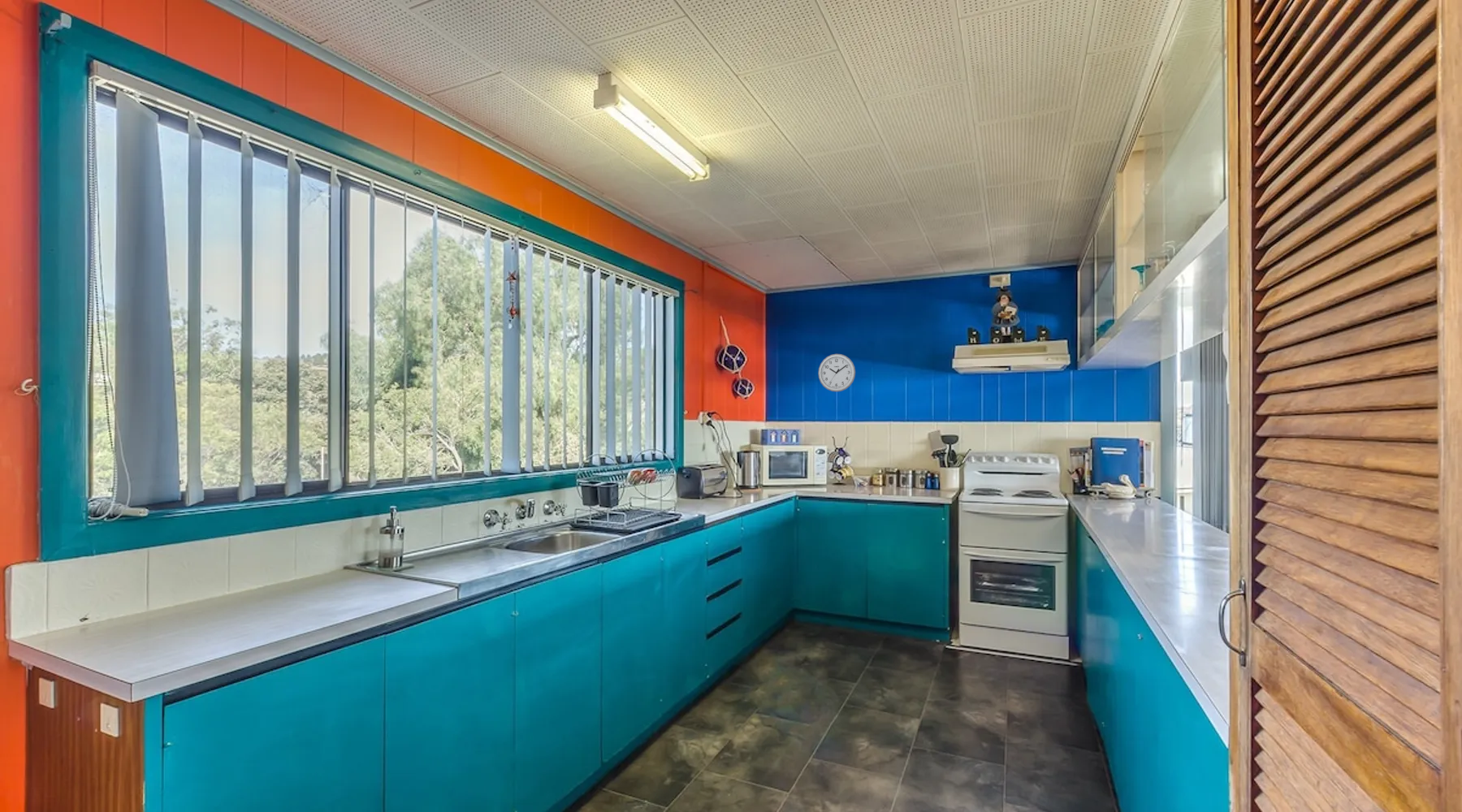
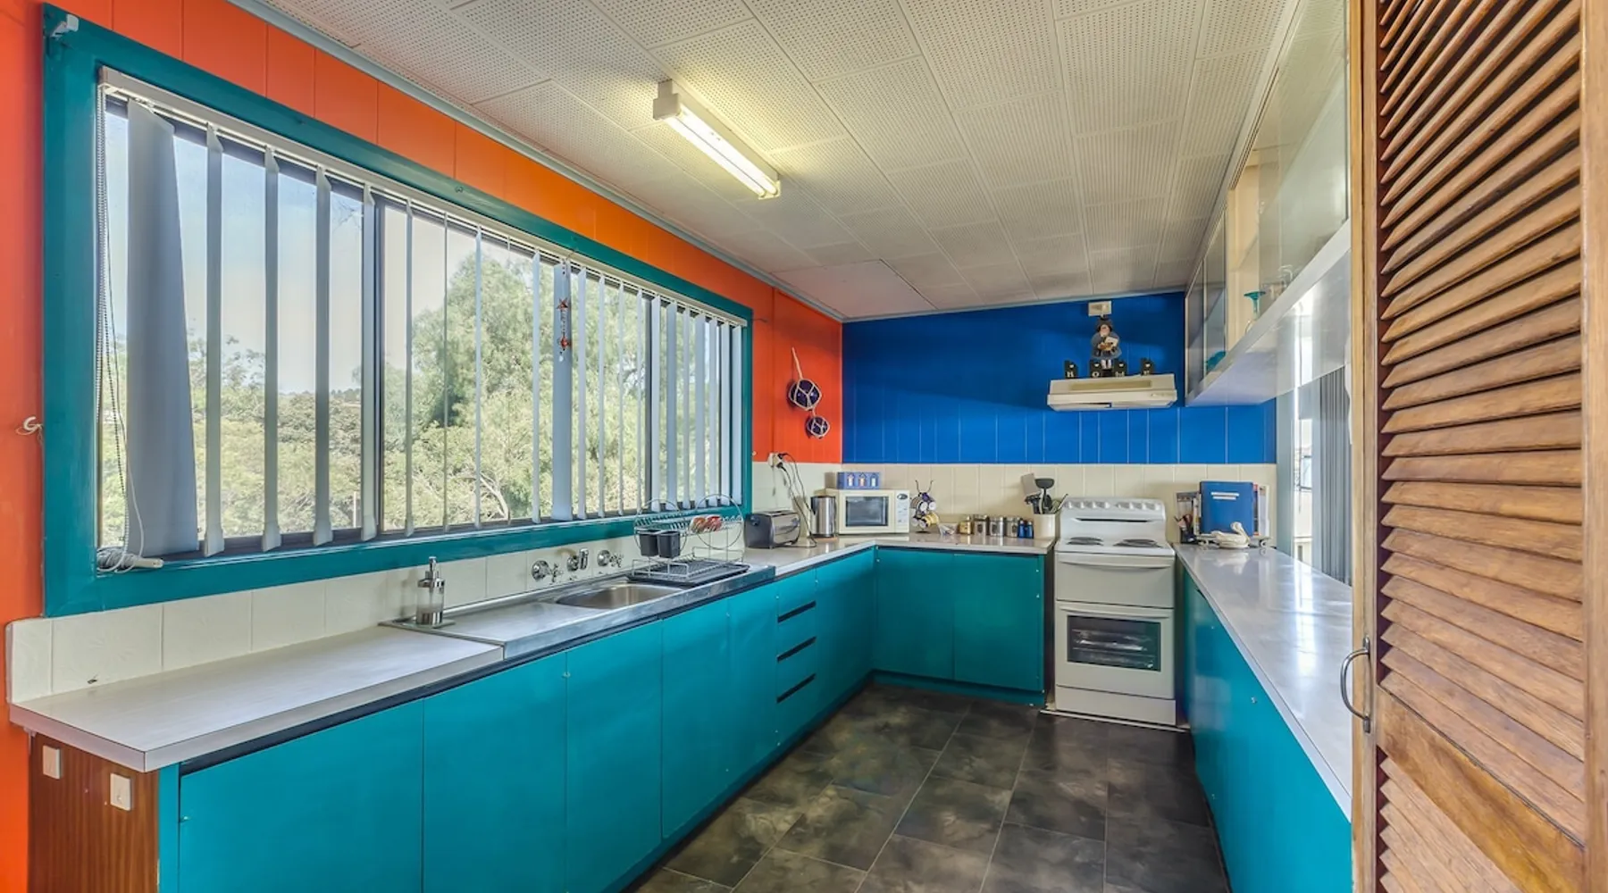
- wall clock [817,353,856,392]
